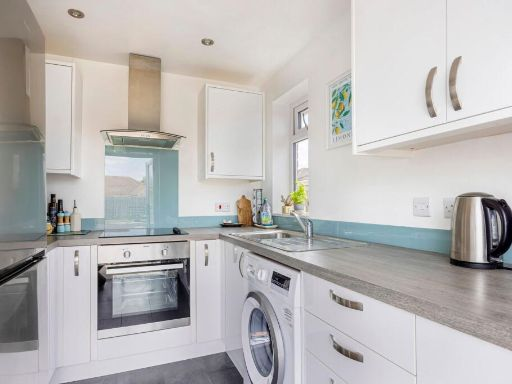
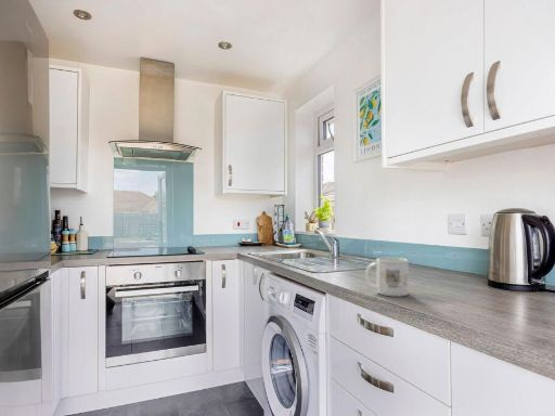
+ mug [364,257,410,297]
